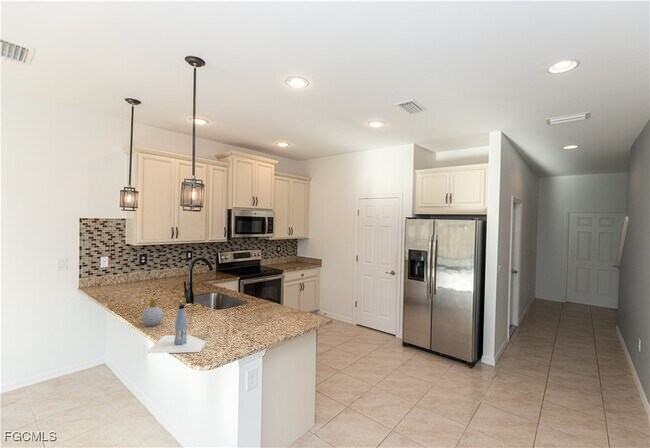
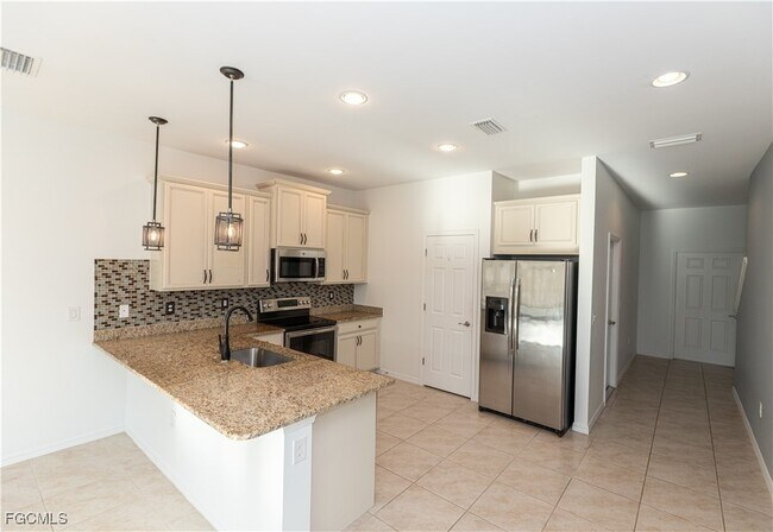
- bottle [144,304,207,355]
- soap bottle [141,298,164,327]
